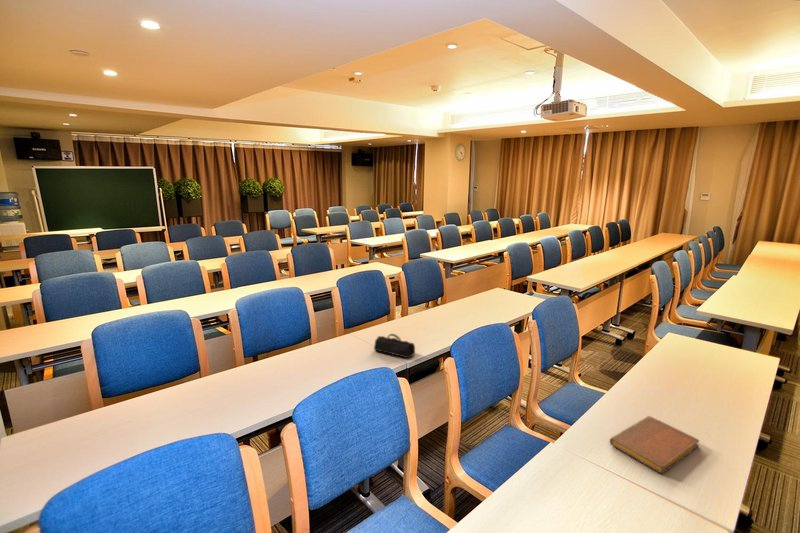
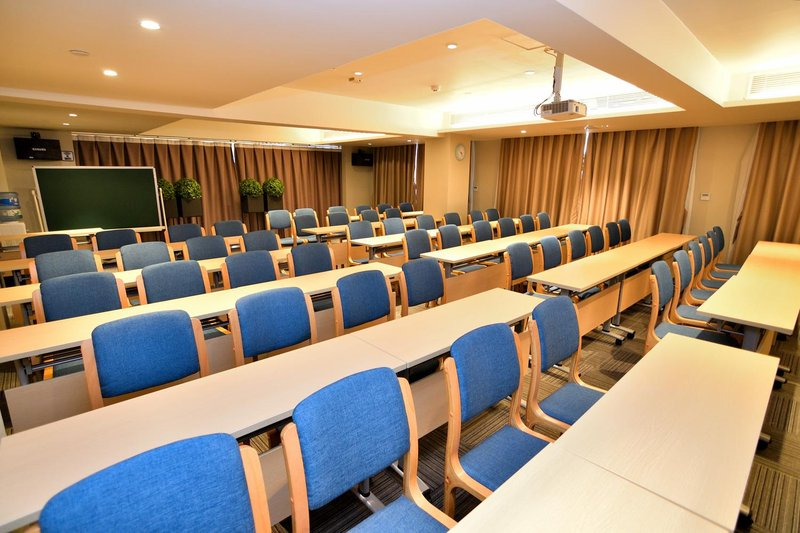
- pencil case [373,333,416,359]
- notebook [609,415,700,474]
